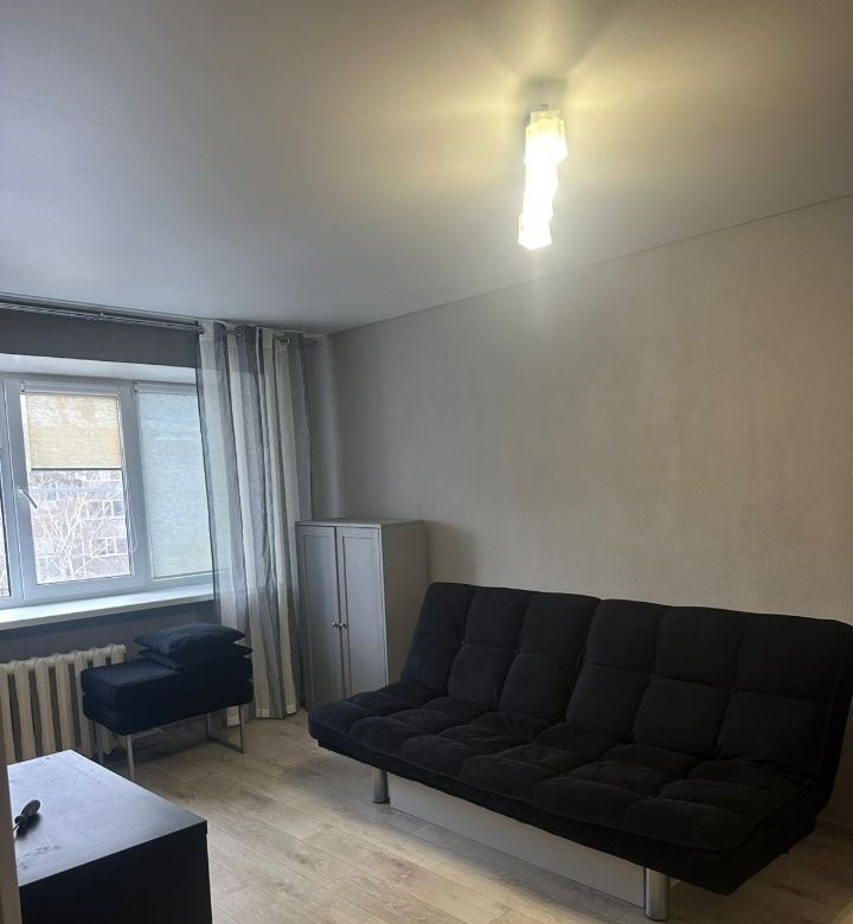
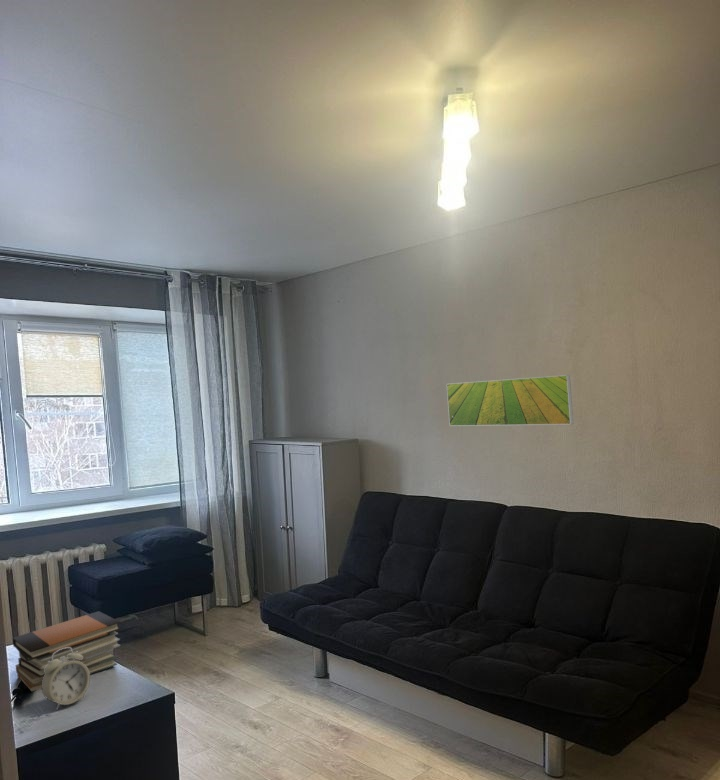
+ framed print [445,374,574,427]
+ alarm clock [41,647,91,711]
+ book stack [12,610,122,692]
